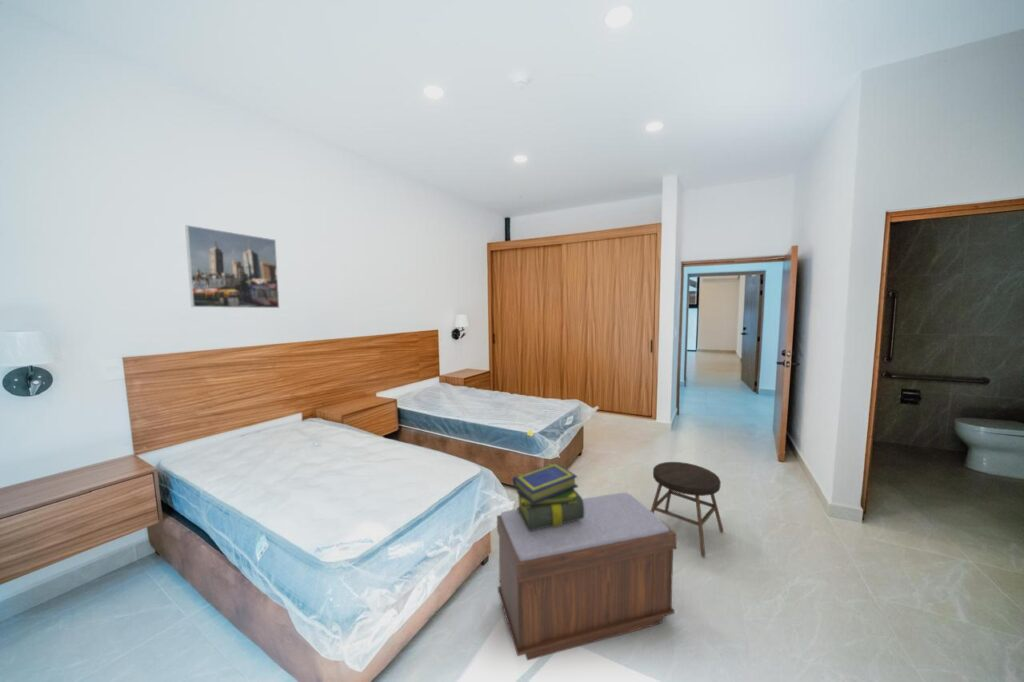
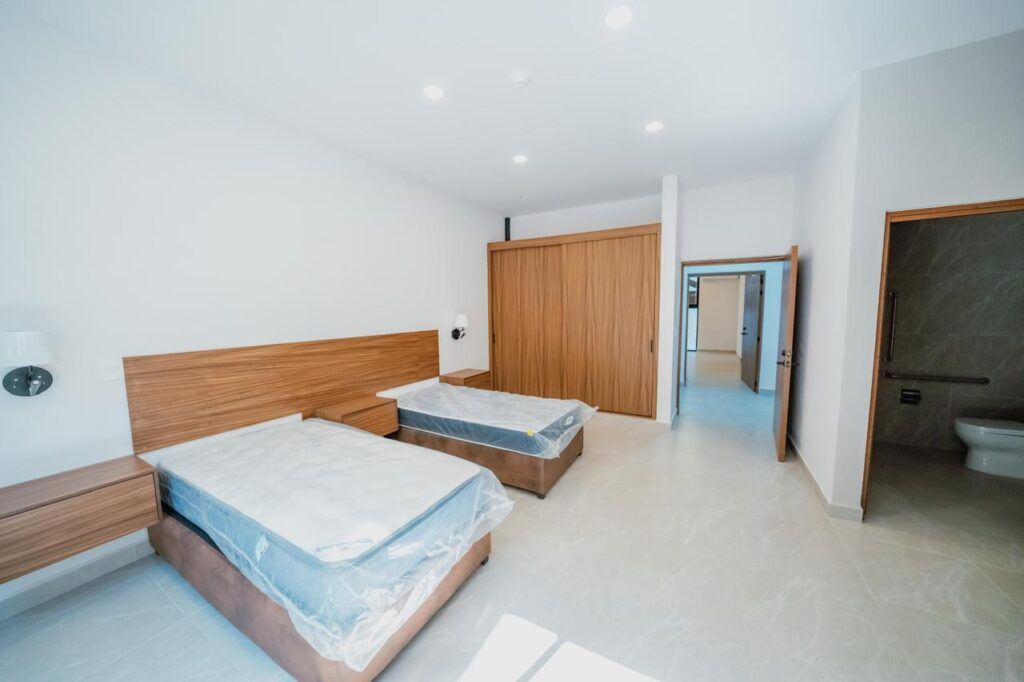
- bench [496,492,678,661]
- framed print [184,224,280,309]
- stool [650,461,724,558]
- stack of books [512,462,584,531]
